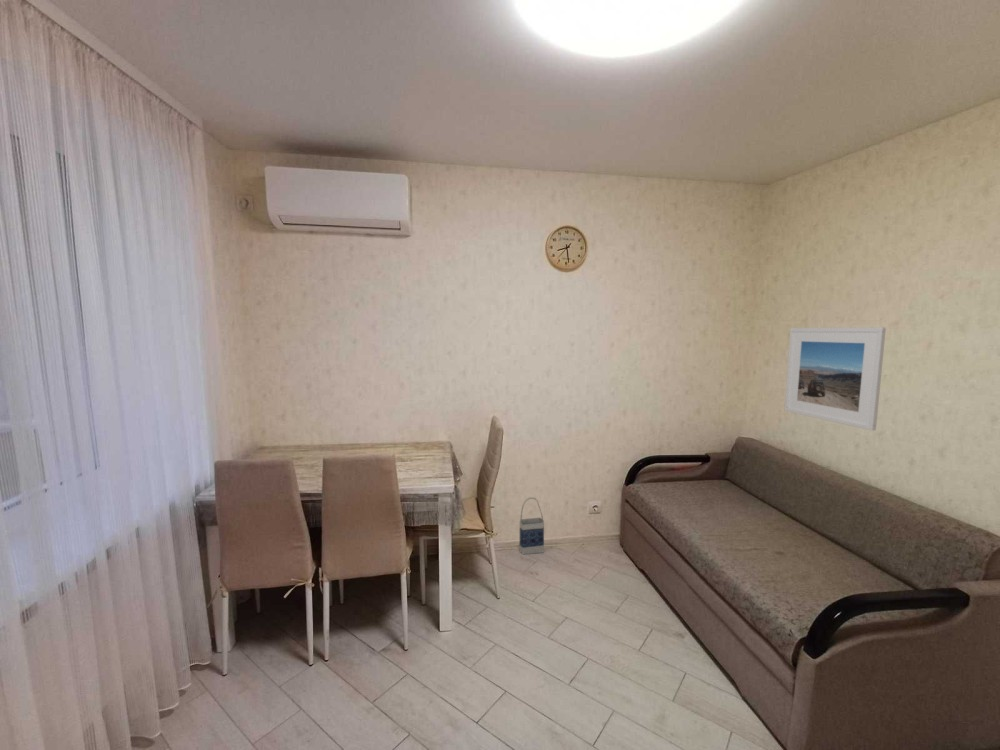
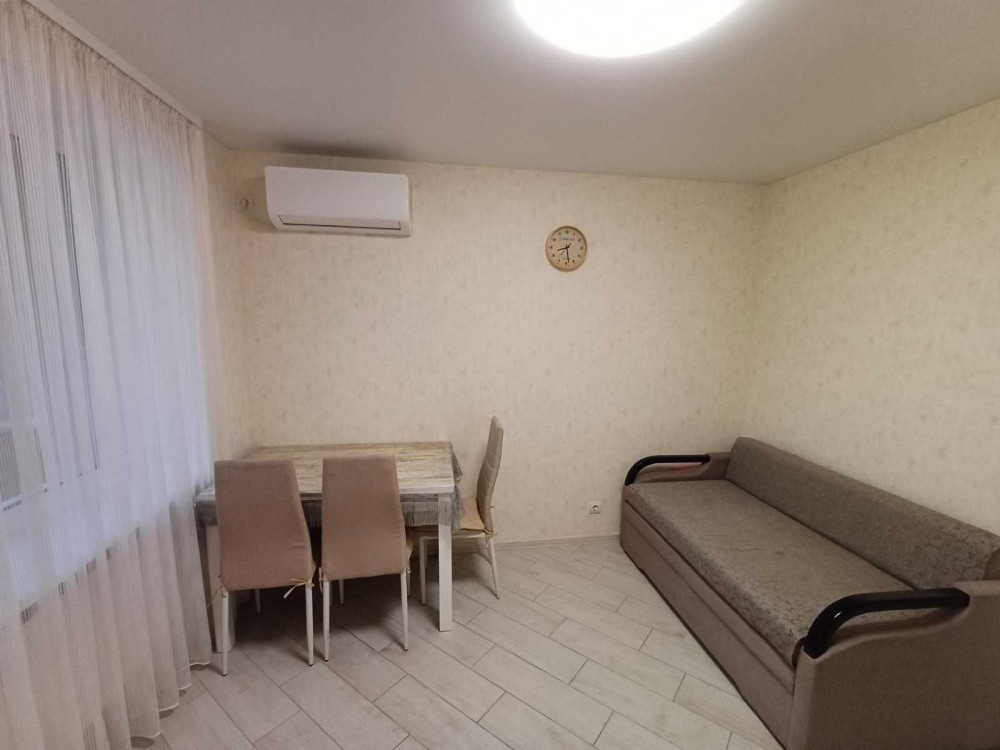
- bag [519,496,545,555]
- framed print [784,326,887,432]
